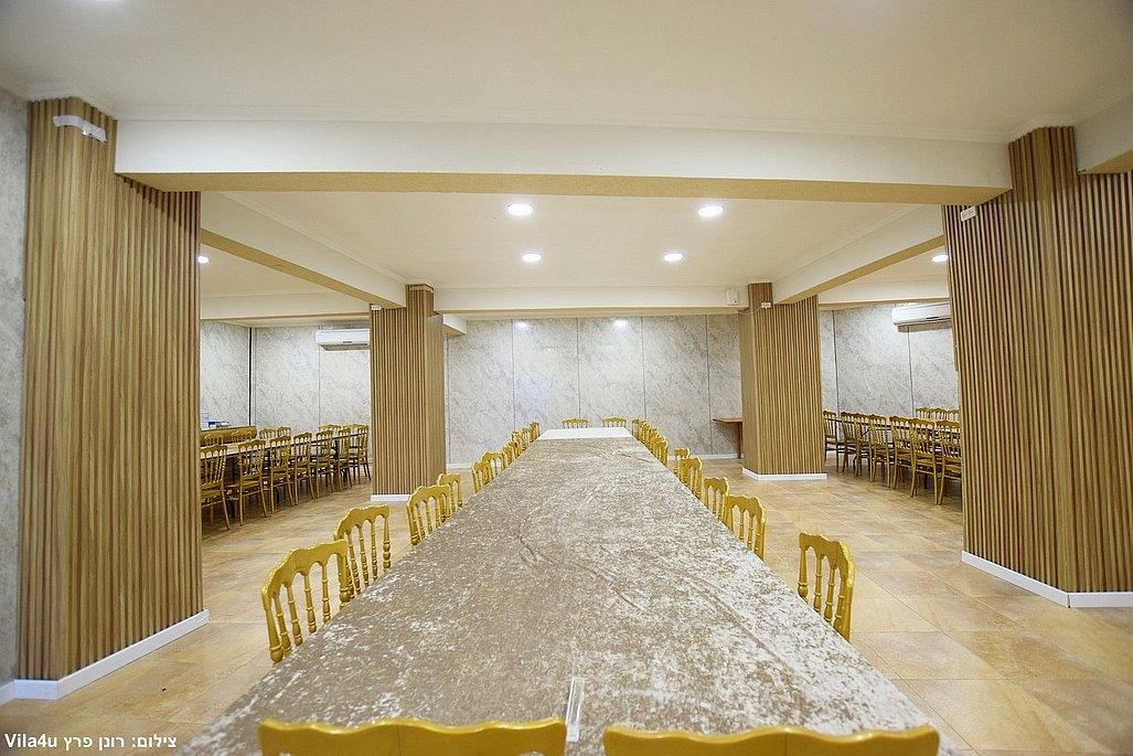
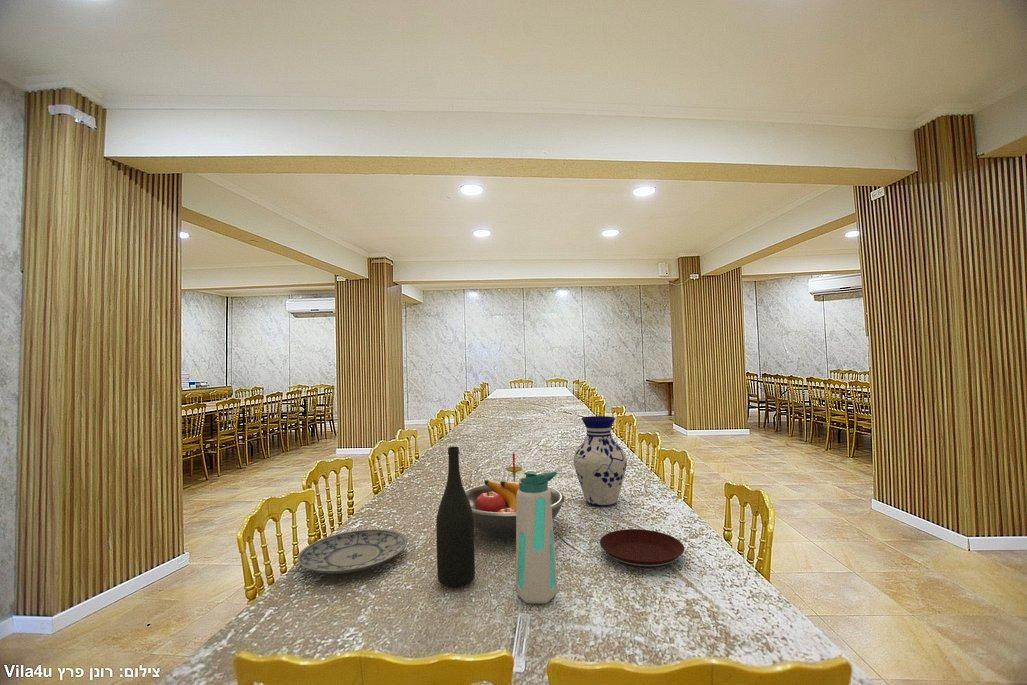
+ water bottle [515,469,559,605]
+ wine bottle [435,446,476,589]
+ candle [505,452,523,482]
+ plate [296,528,408,575]
+ plate [599,528,685,569]
+ vase [572,415,628,508]
+ fruit bowl [465,479,566,538]
